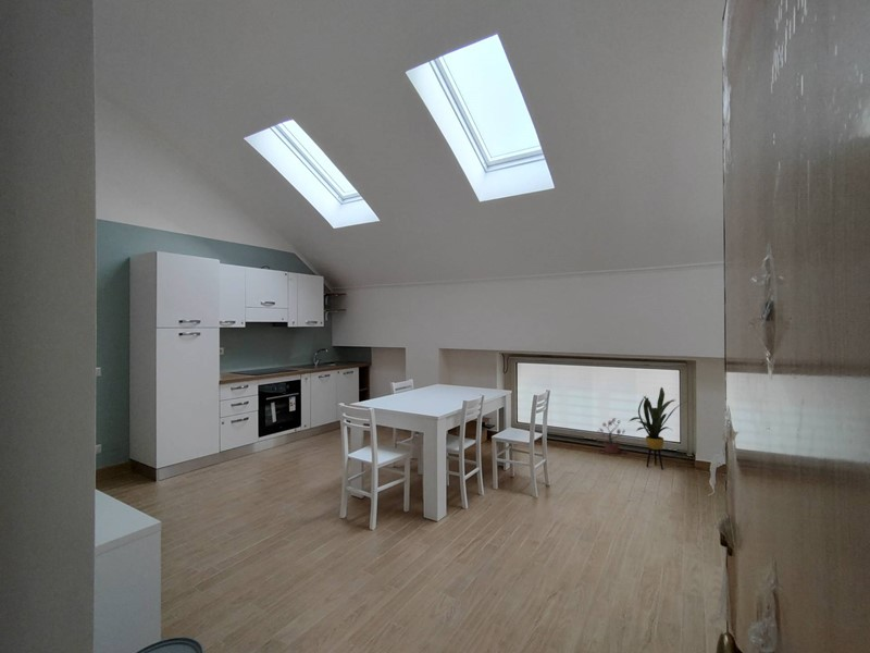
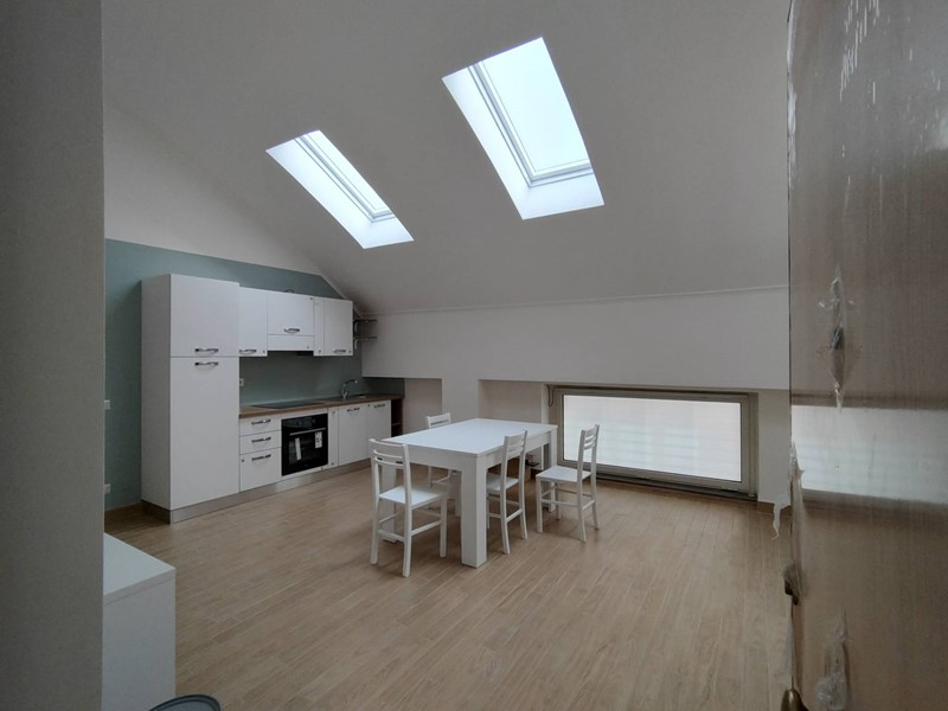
- potted plant [597,417,627,455]
- house plant [629,386,688,470]
